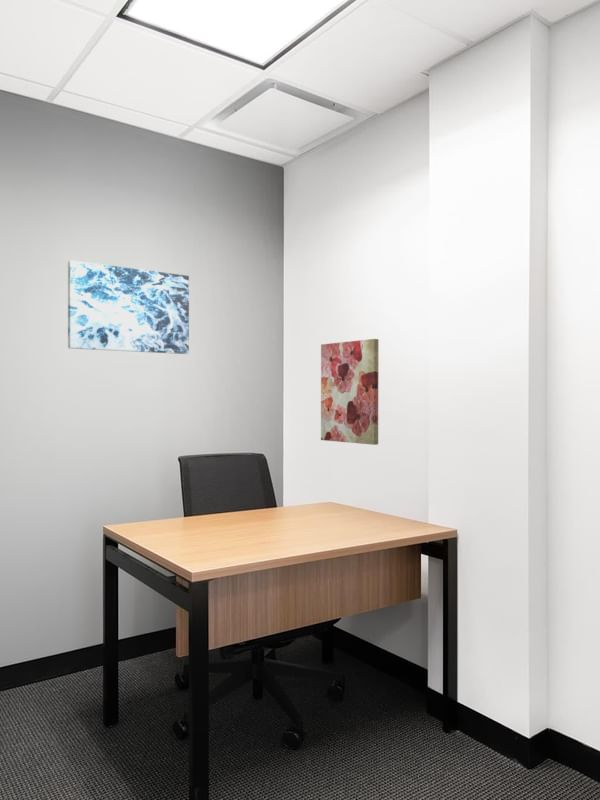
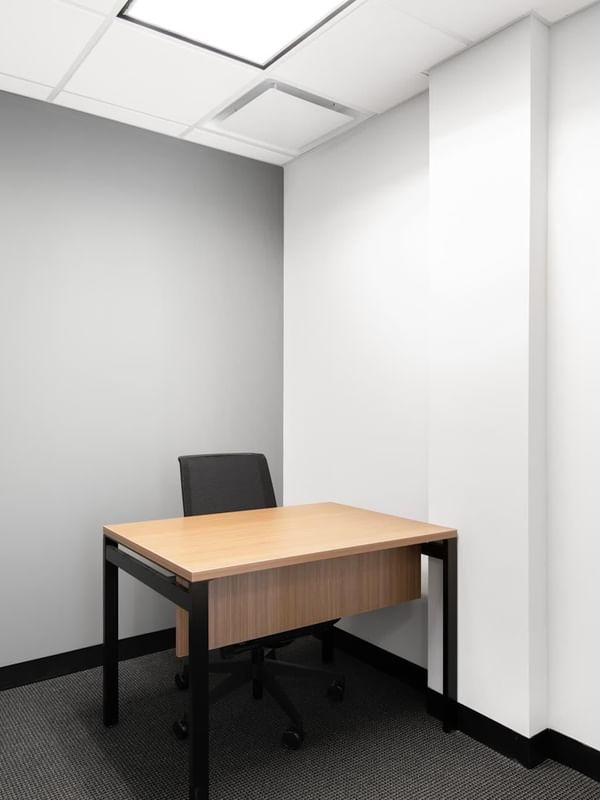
- wall art [67,259,190,355]
- wall art [320,338,380,446]
